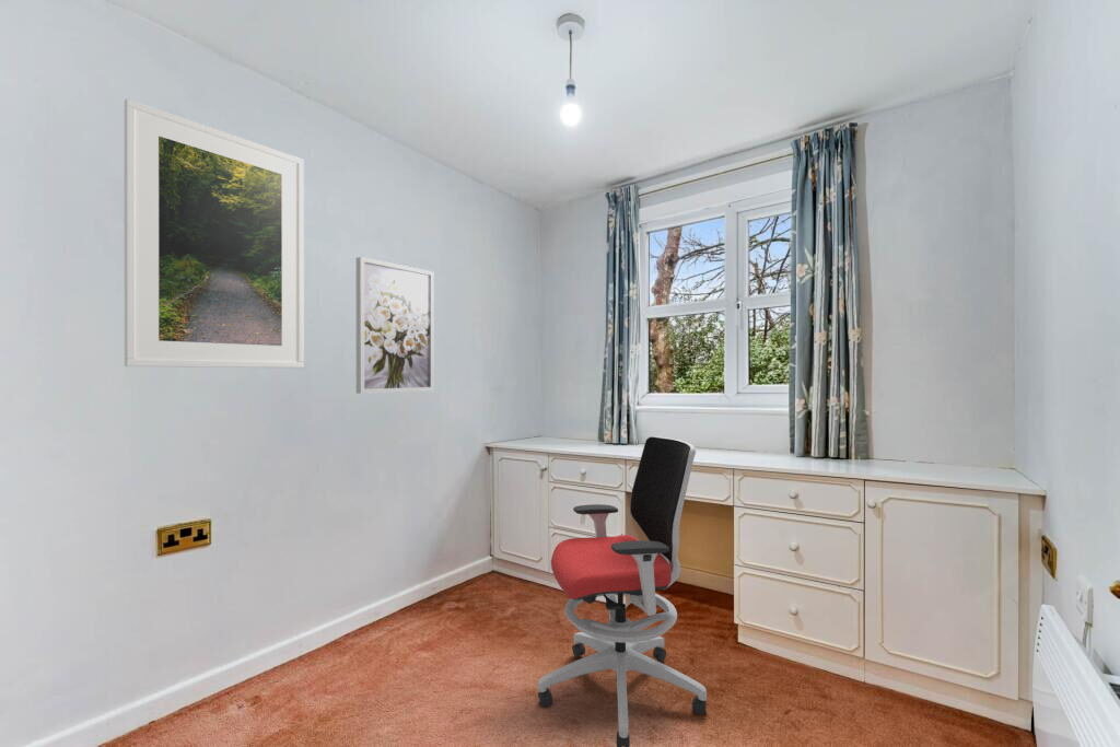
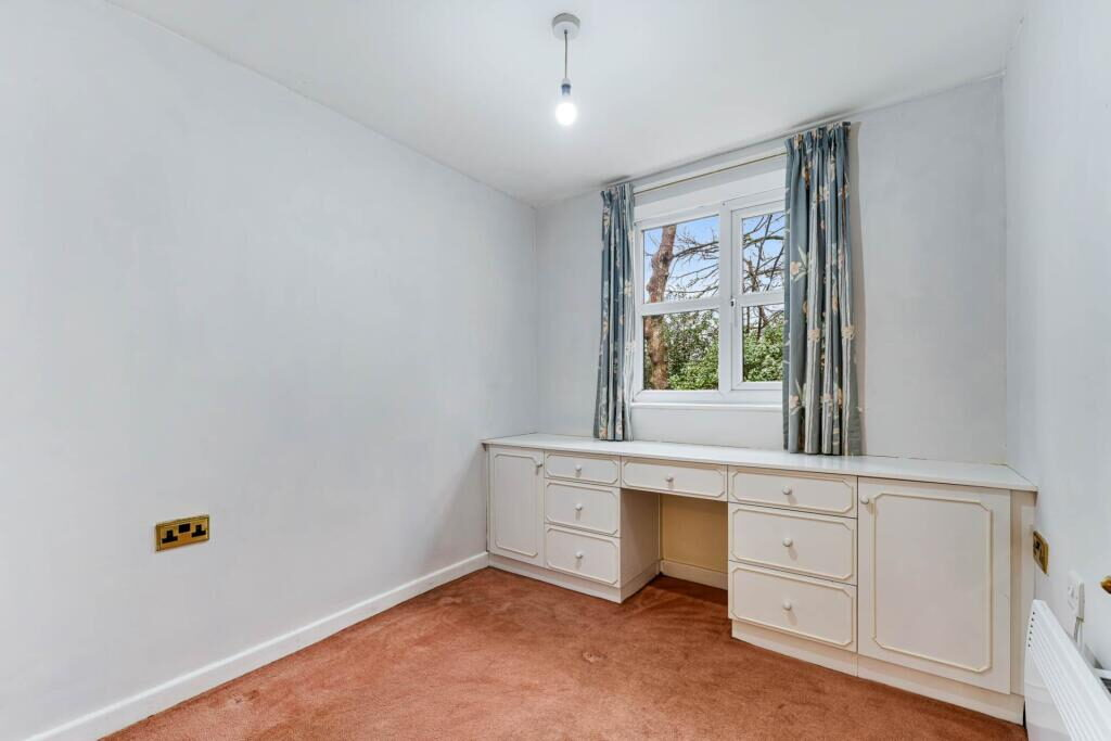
- wall art [355,256,435,395]
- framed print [124,97,305,369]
- office chair [537,435,708,747]
